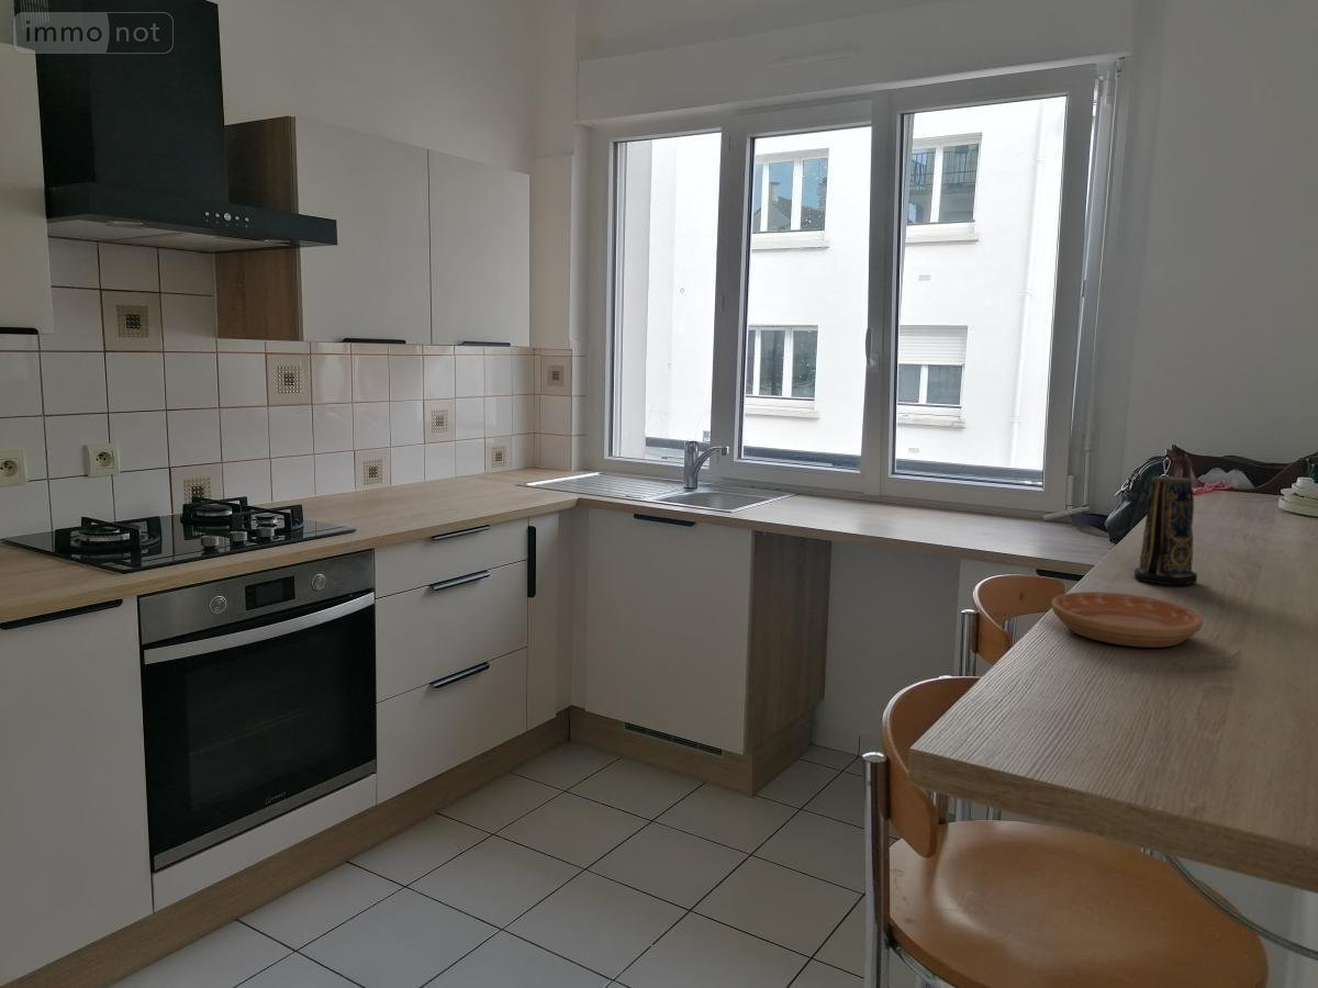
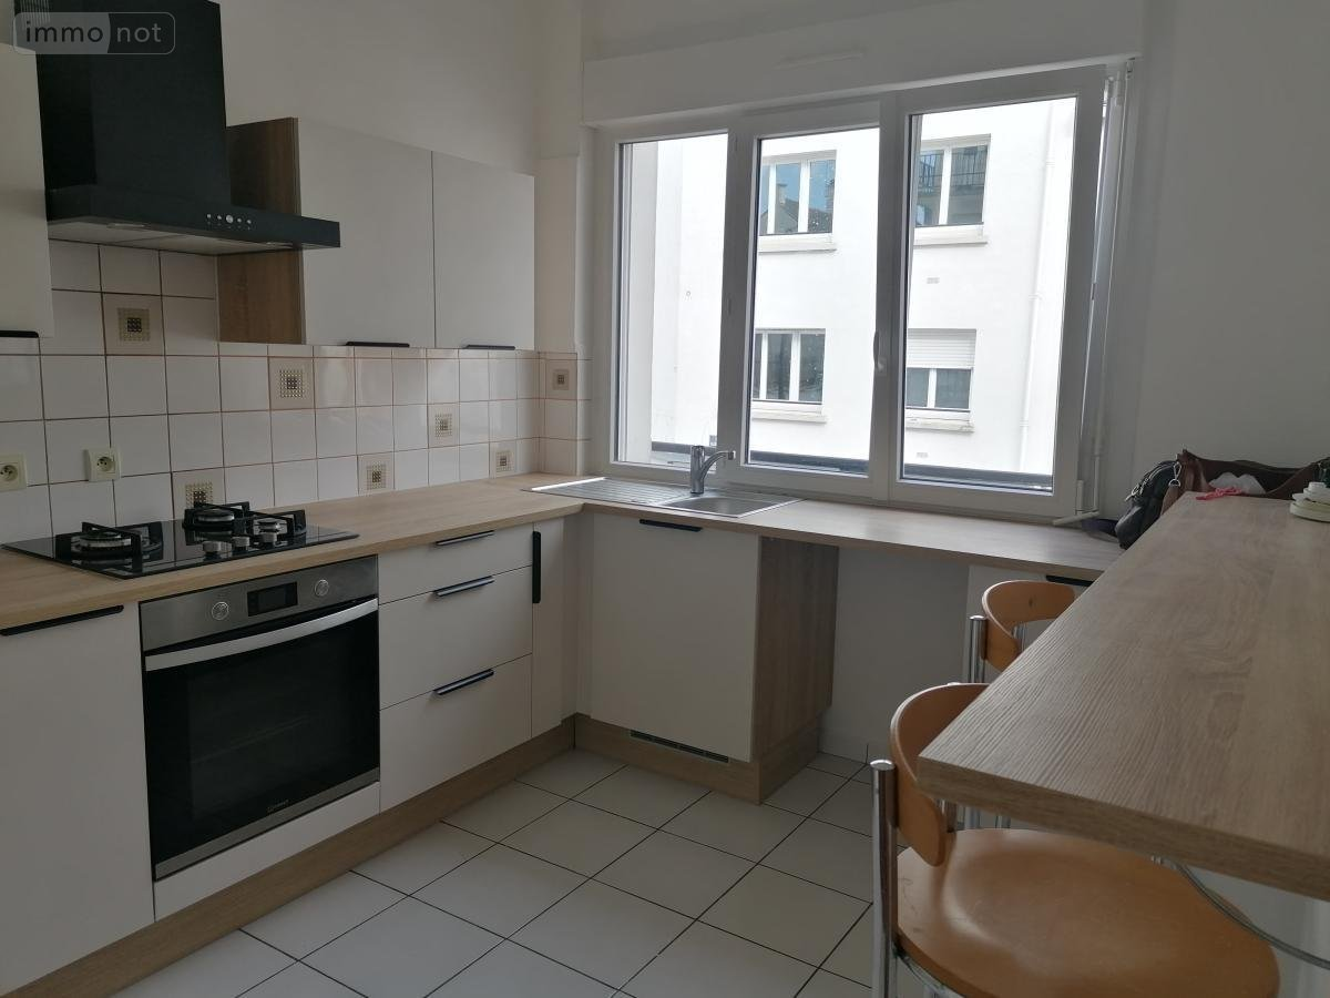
- saucer [1051,591,1204,649]
- candle [1133,474,1198,585]
